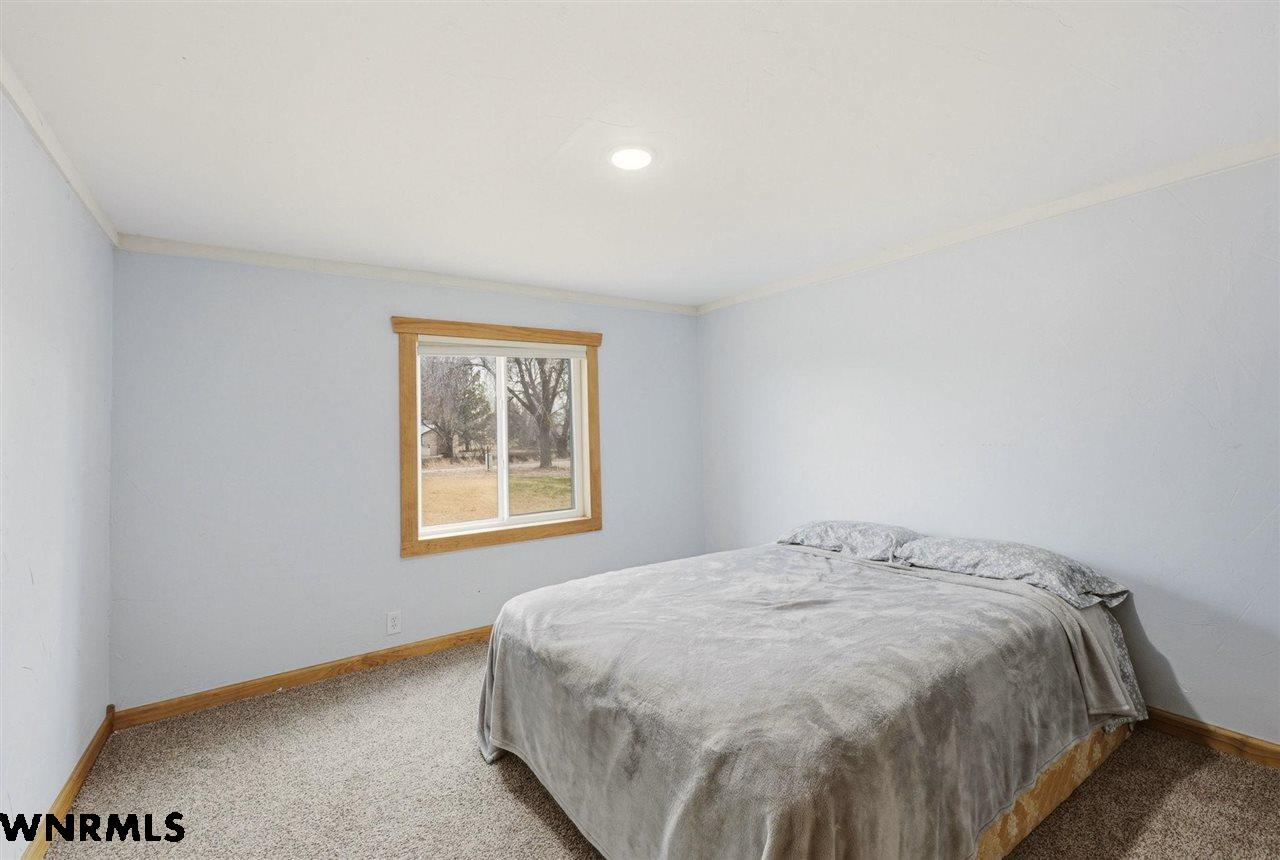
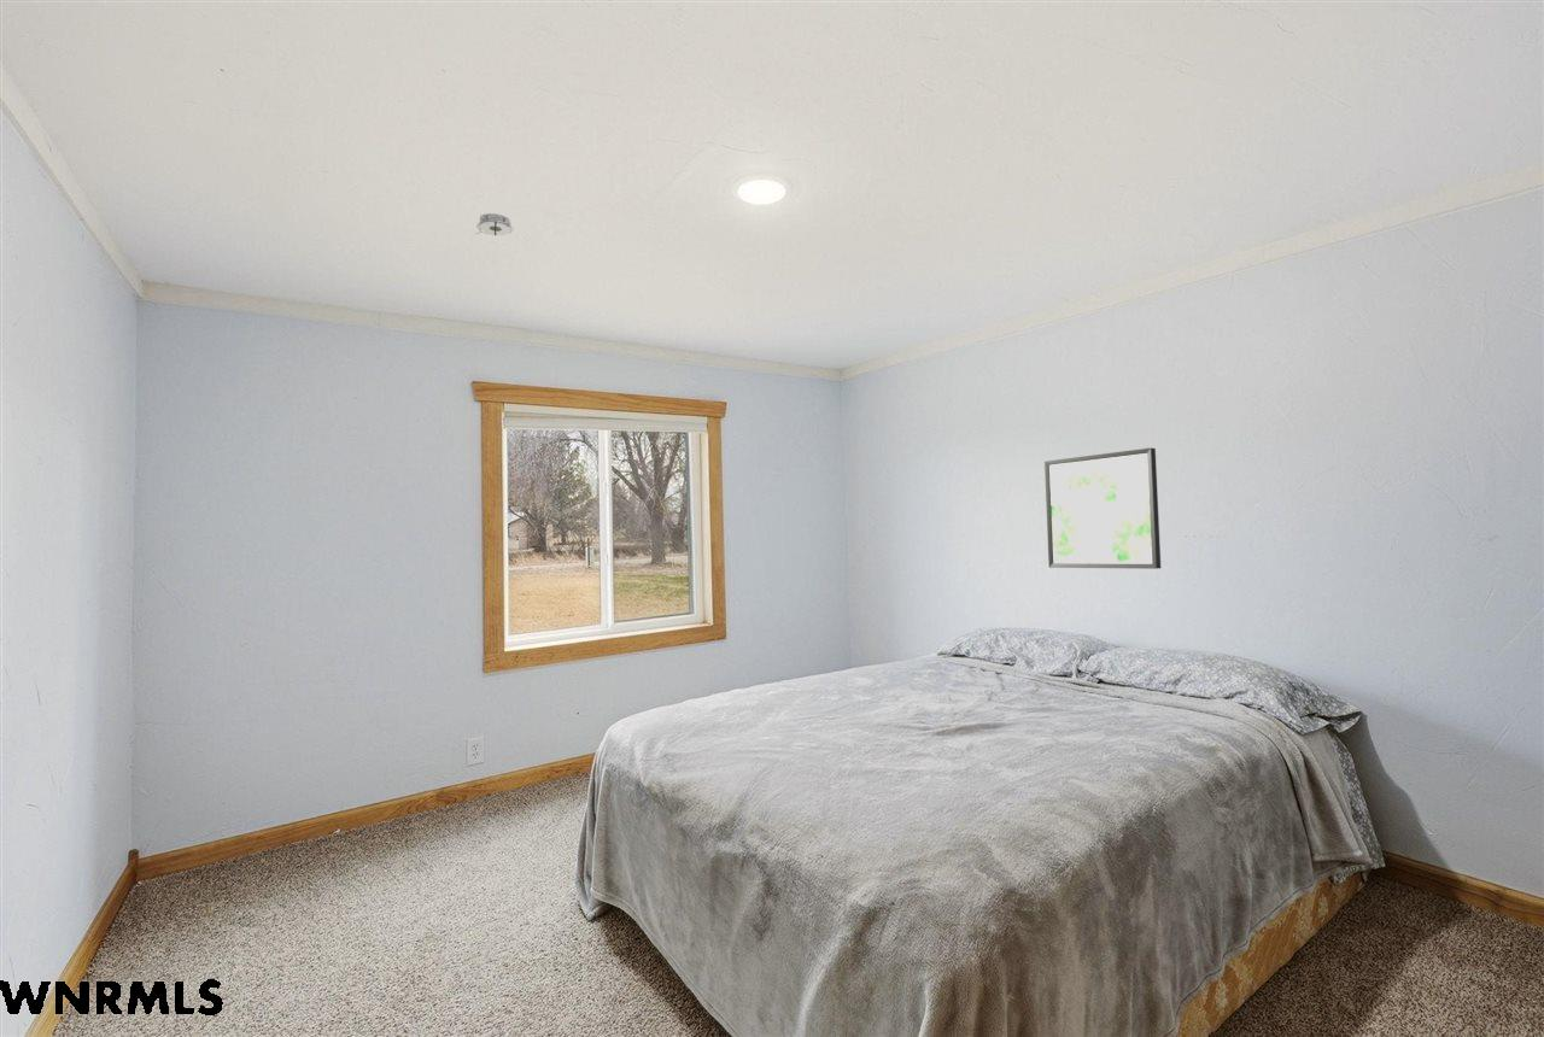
+ smoke detector [475,212,515,236]
+ wall art [1043,446,1162,570]
